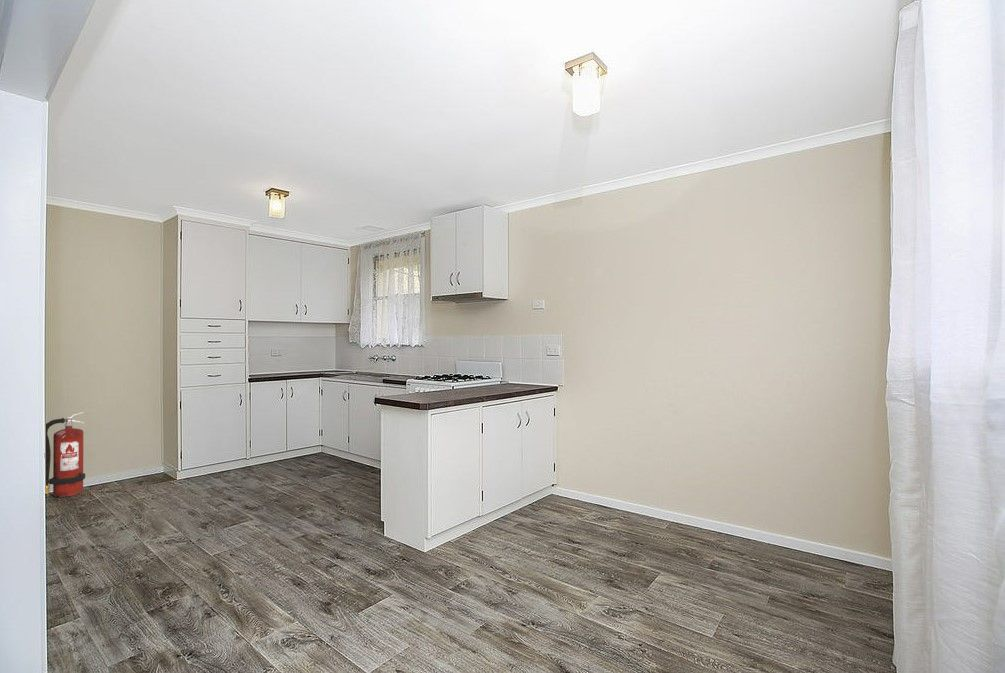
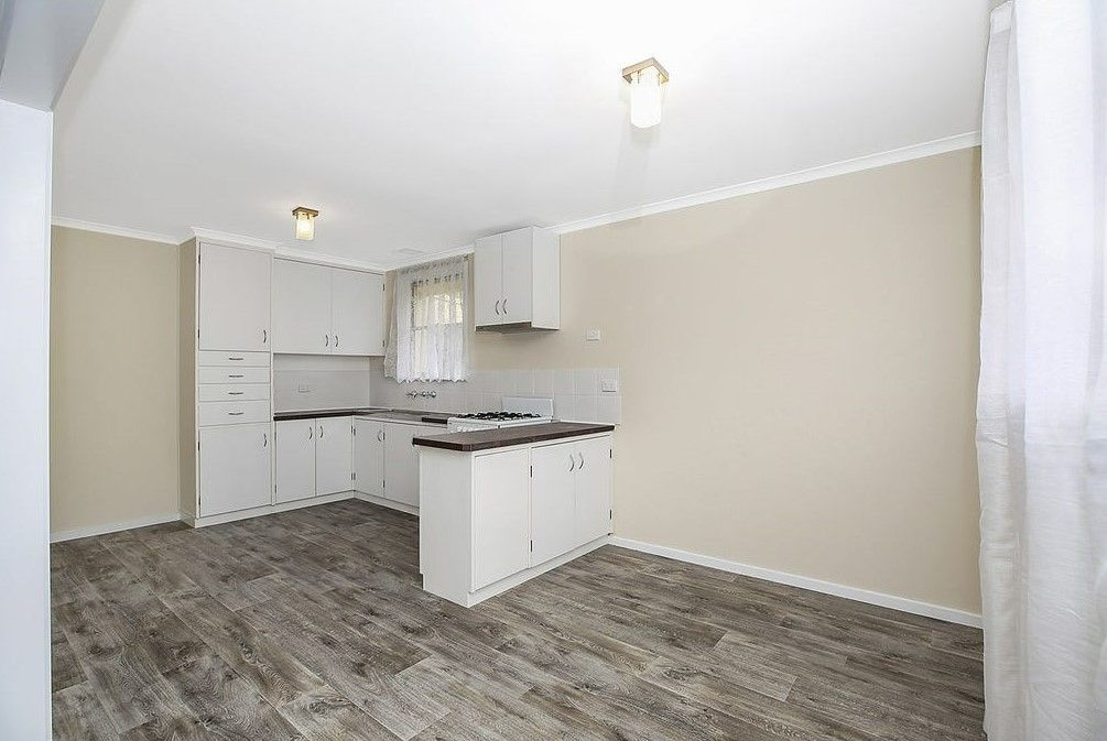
- fire extinguisher [45,411,86,498]
